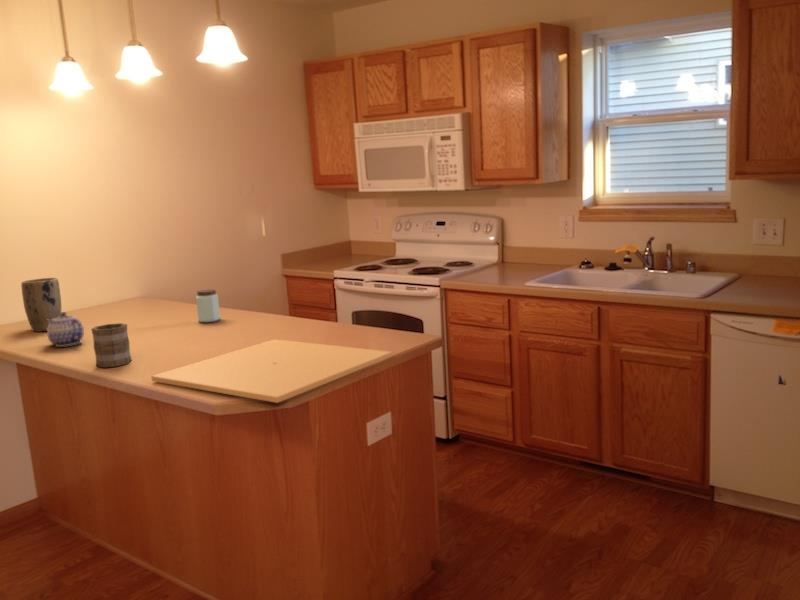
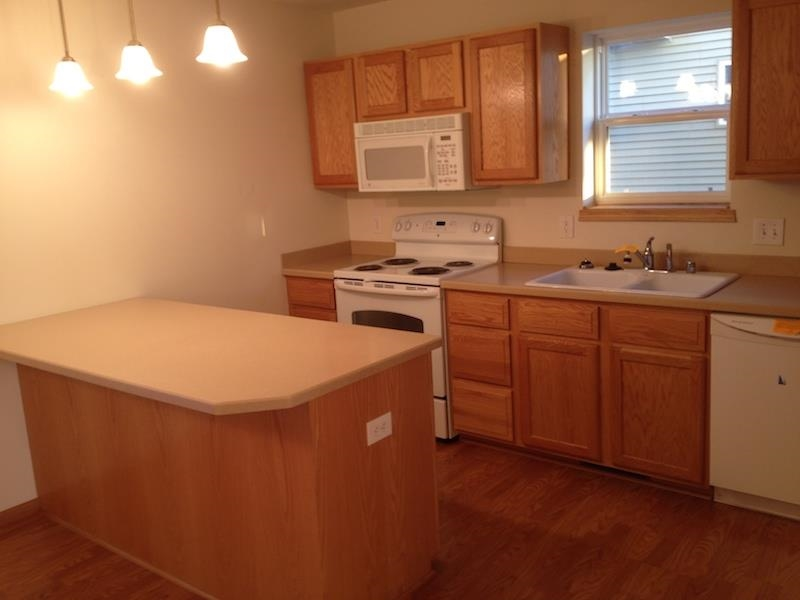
- cutting board [150,338,393,404]
- mug [90,322,133,368]
- teapot [46,311,85,348]
- peanut butter [195,288,221,323]
- plant pot [20,277,62,333]
